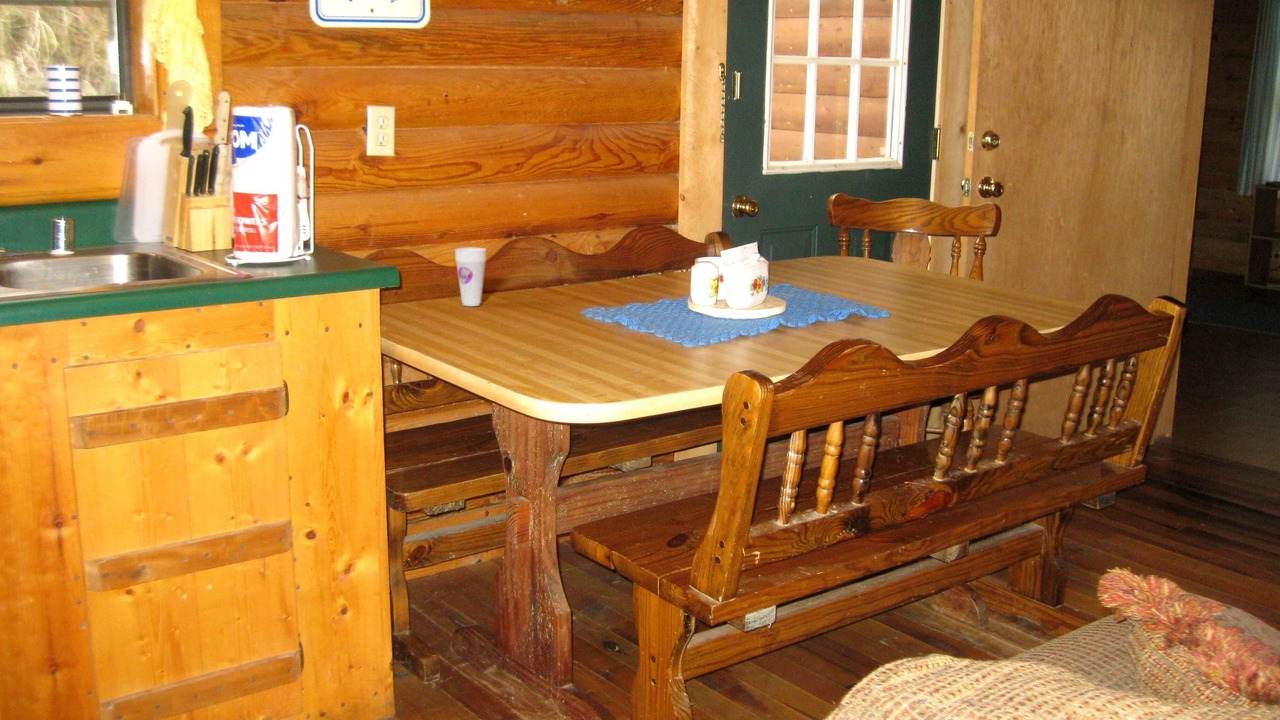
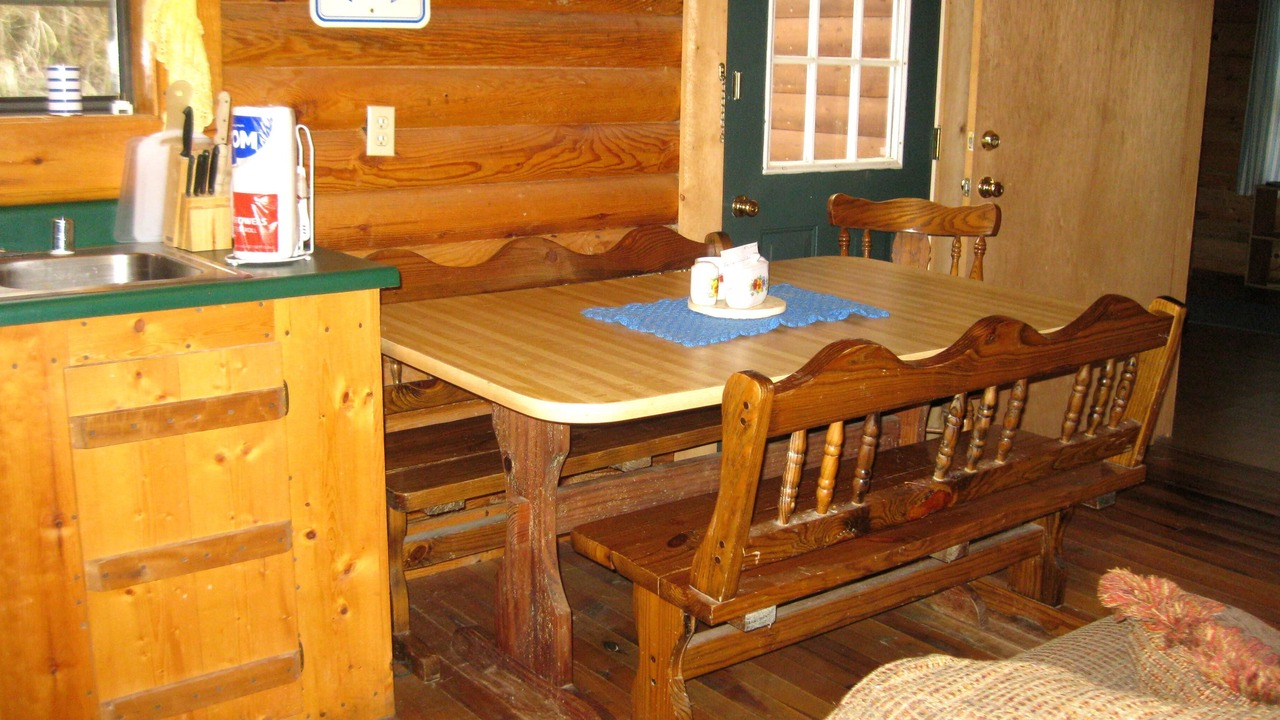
- cup [454,247,488,307]
